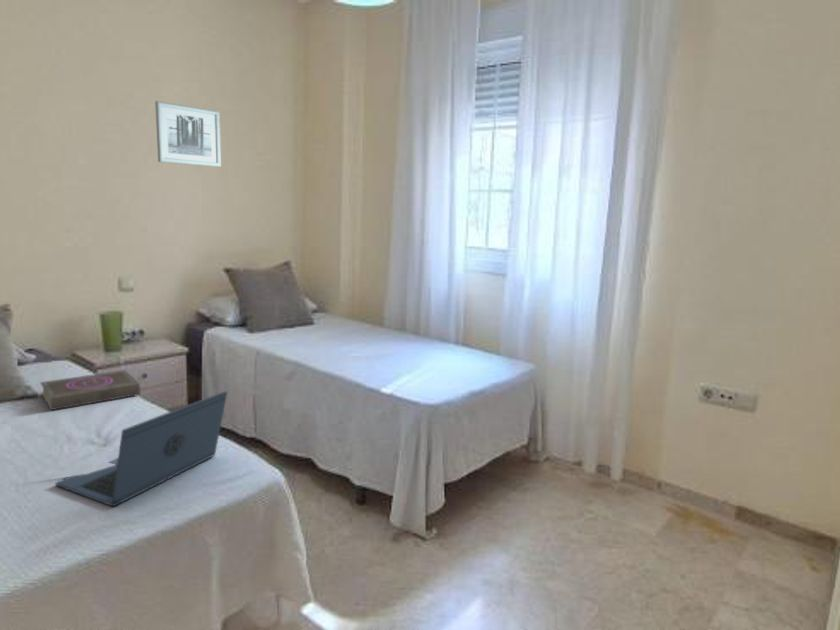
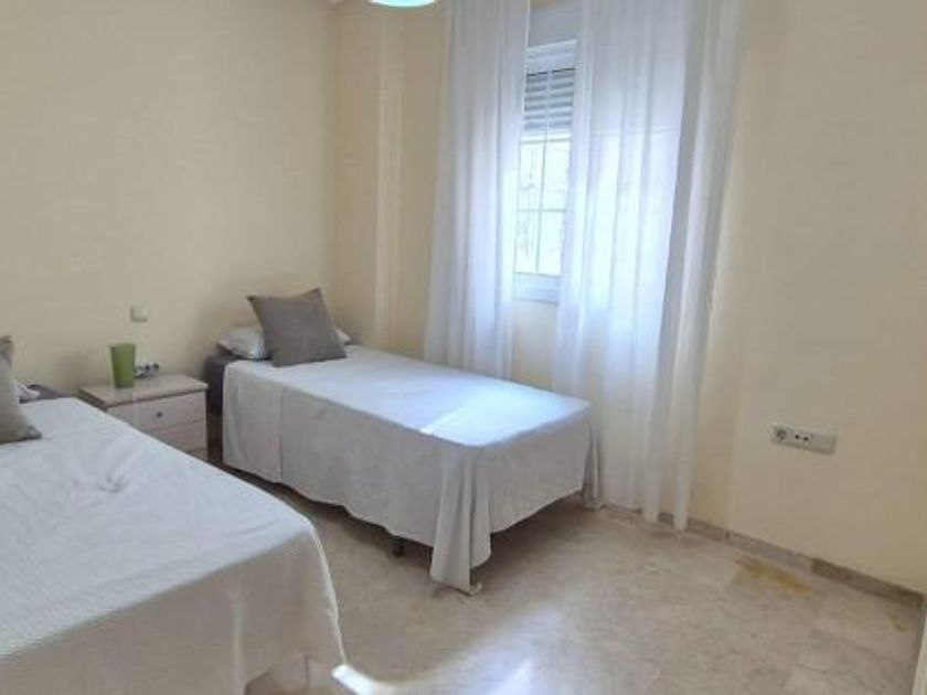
- wall art [154,100,222,168]
- book [39,369,142,411]
- laptop [55,390,228,508]
